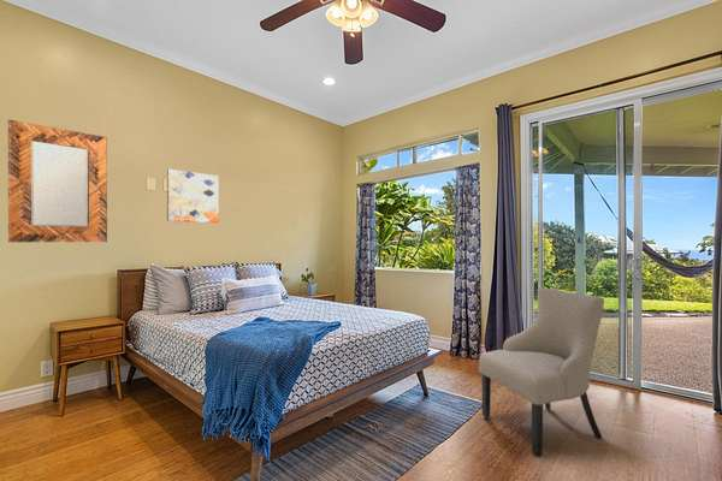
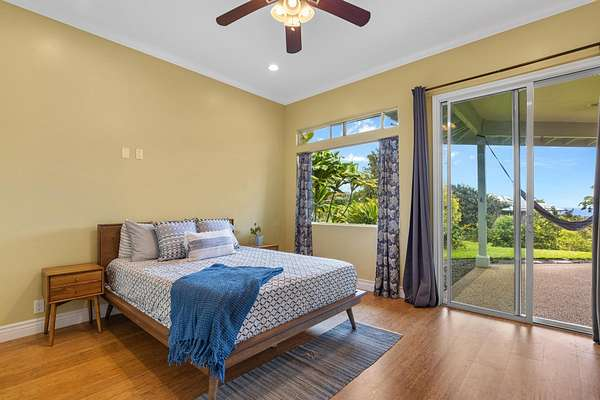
- home mirror [7,119,108,243]
- chair [478,286,605,458]
- wall art [166,168,220,224]
